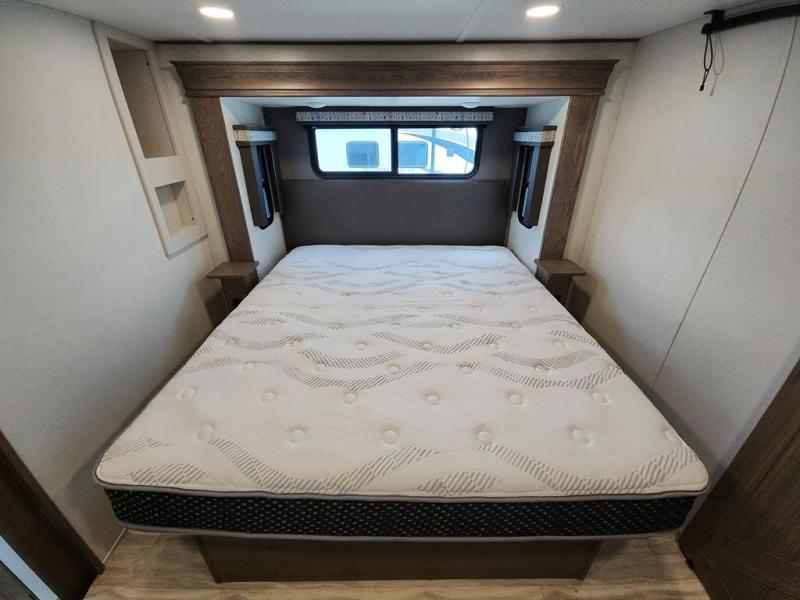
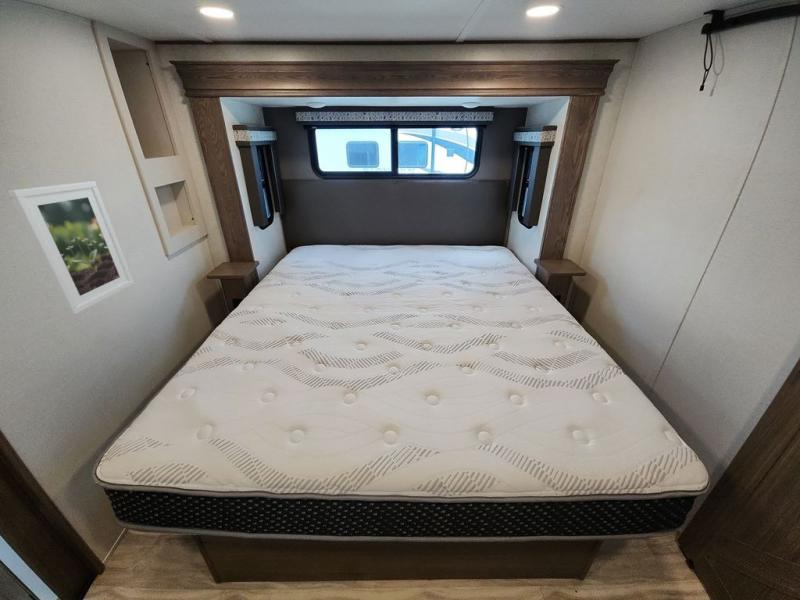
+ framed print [6,180,135,316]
